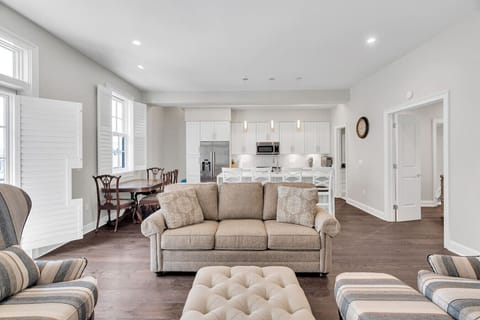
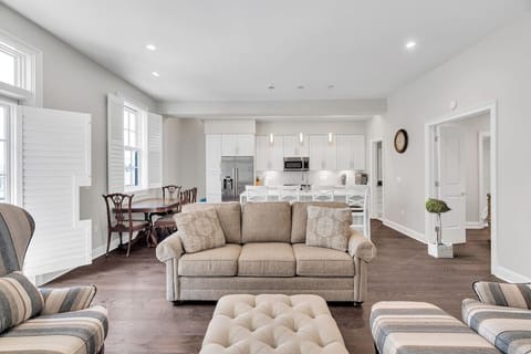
+ potted tree [424,197,455,259]
